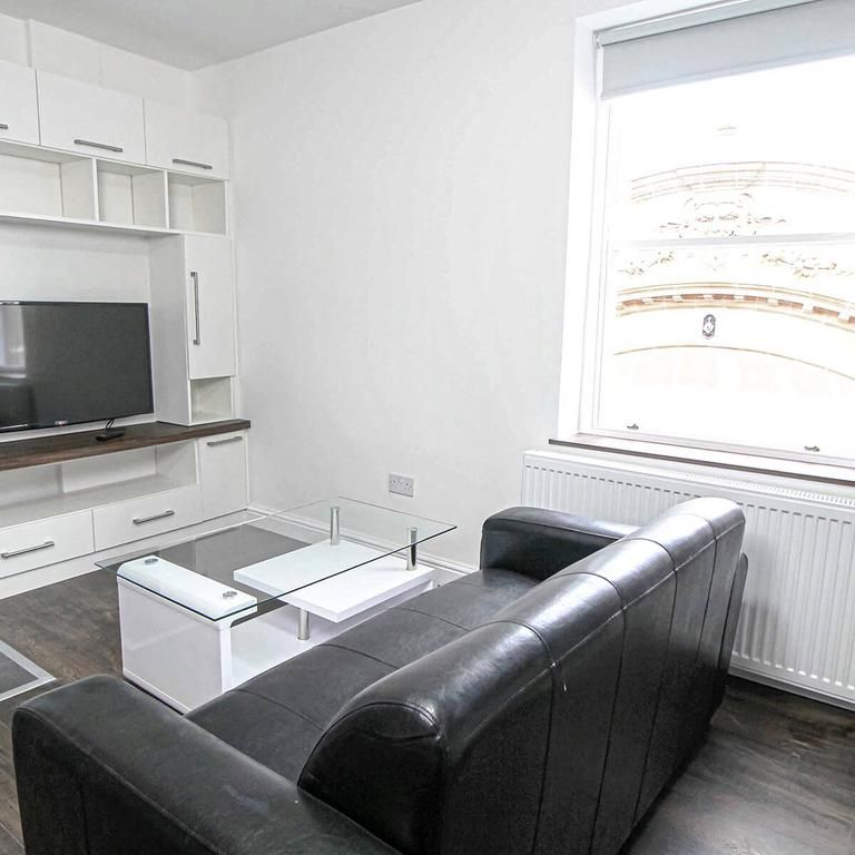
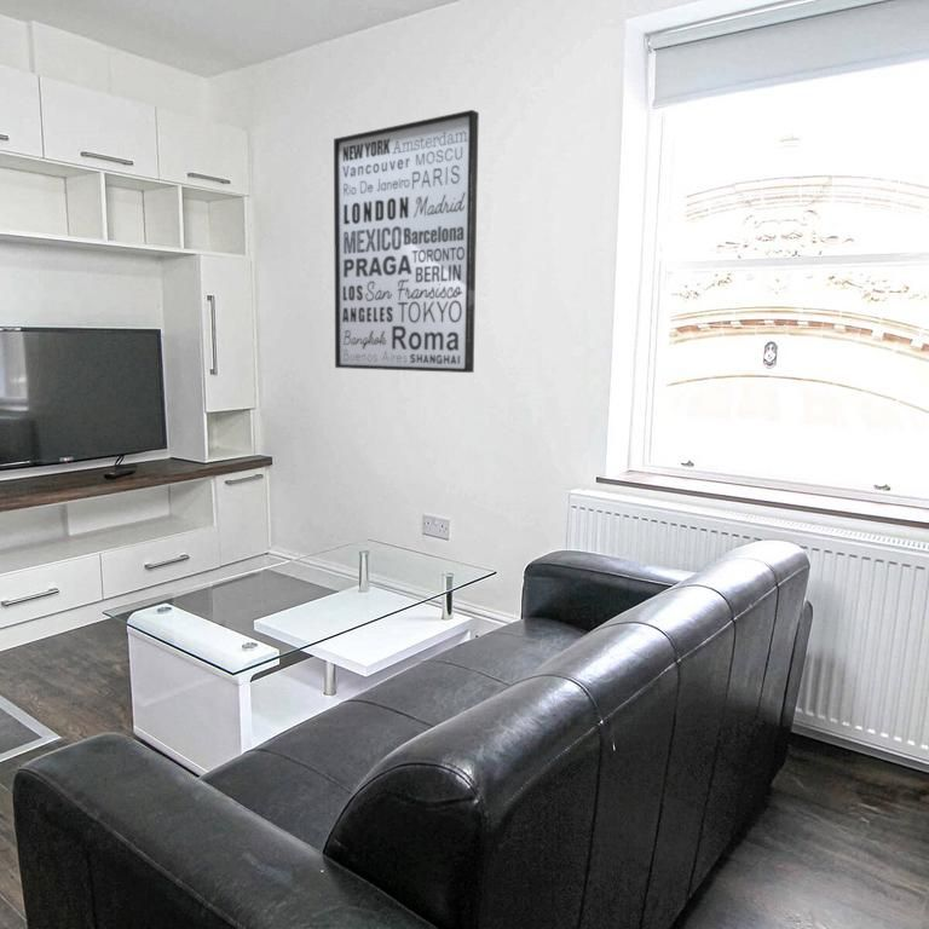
+ wall art [333,109,480,374]
